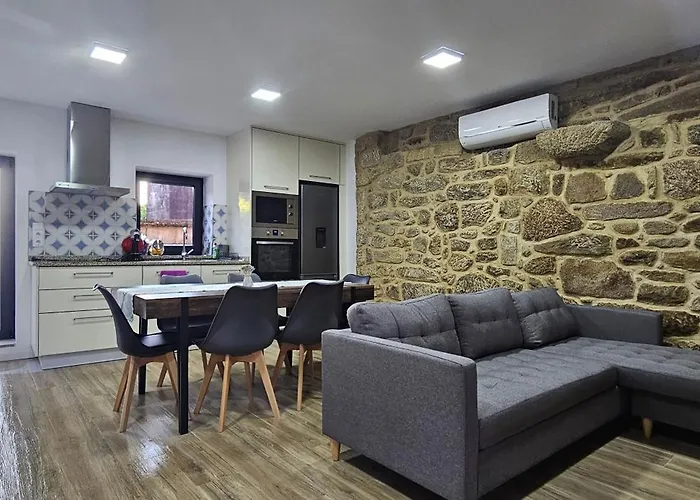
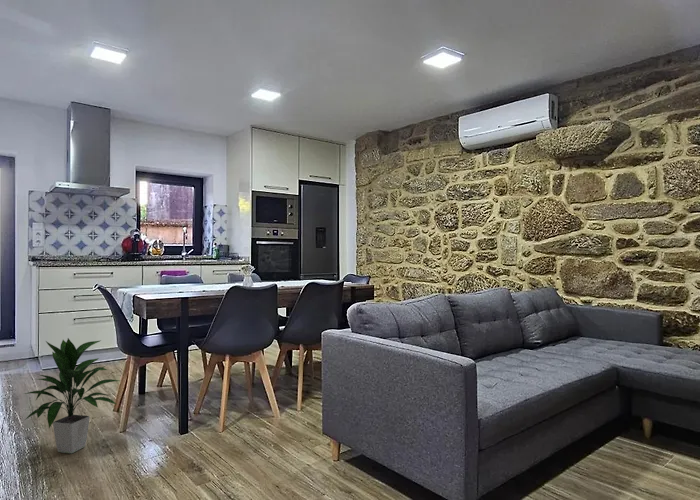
+ indoor plant [23,337,121,454]
